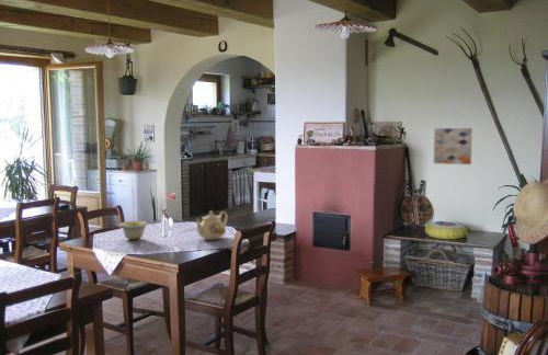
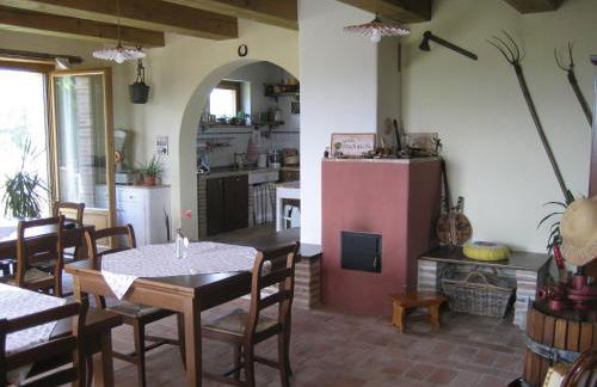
- bowl [118,220,149,241]
- wall art [433,127,473,165]
- teapot [194,209,229,241]
